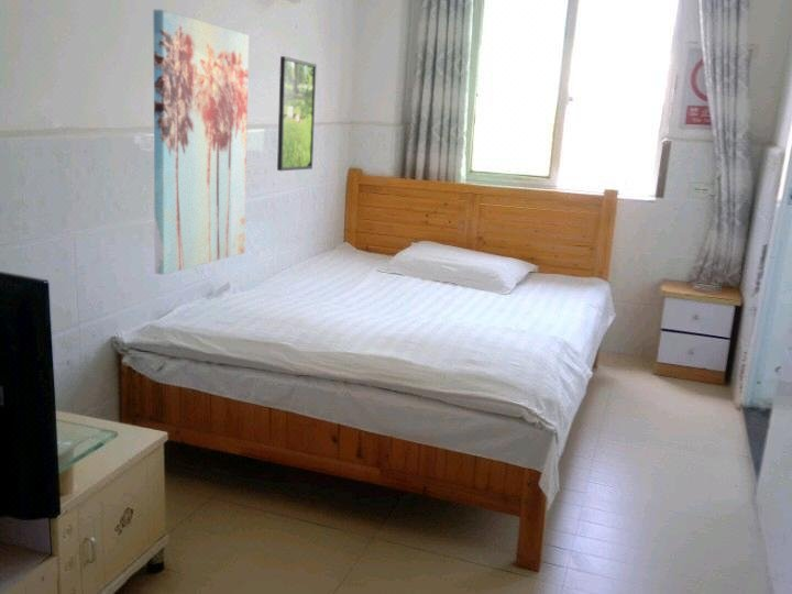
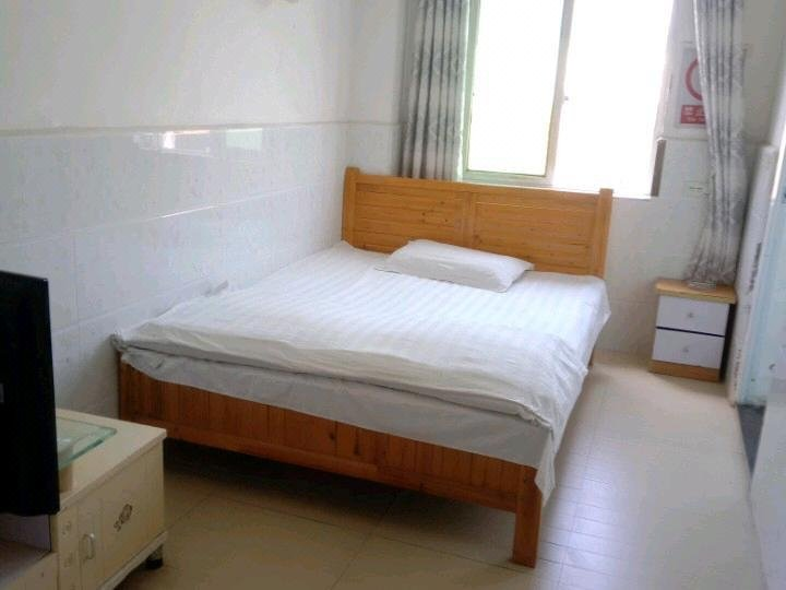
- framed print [276,55,318,172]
- wall art [153,9,250,276]
